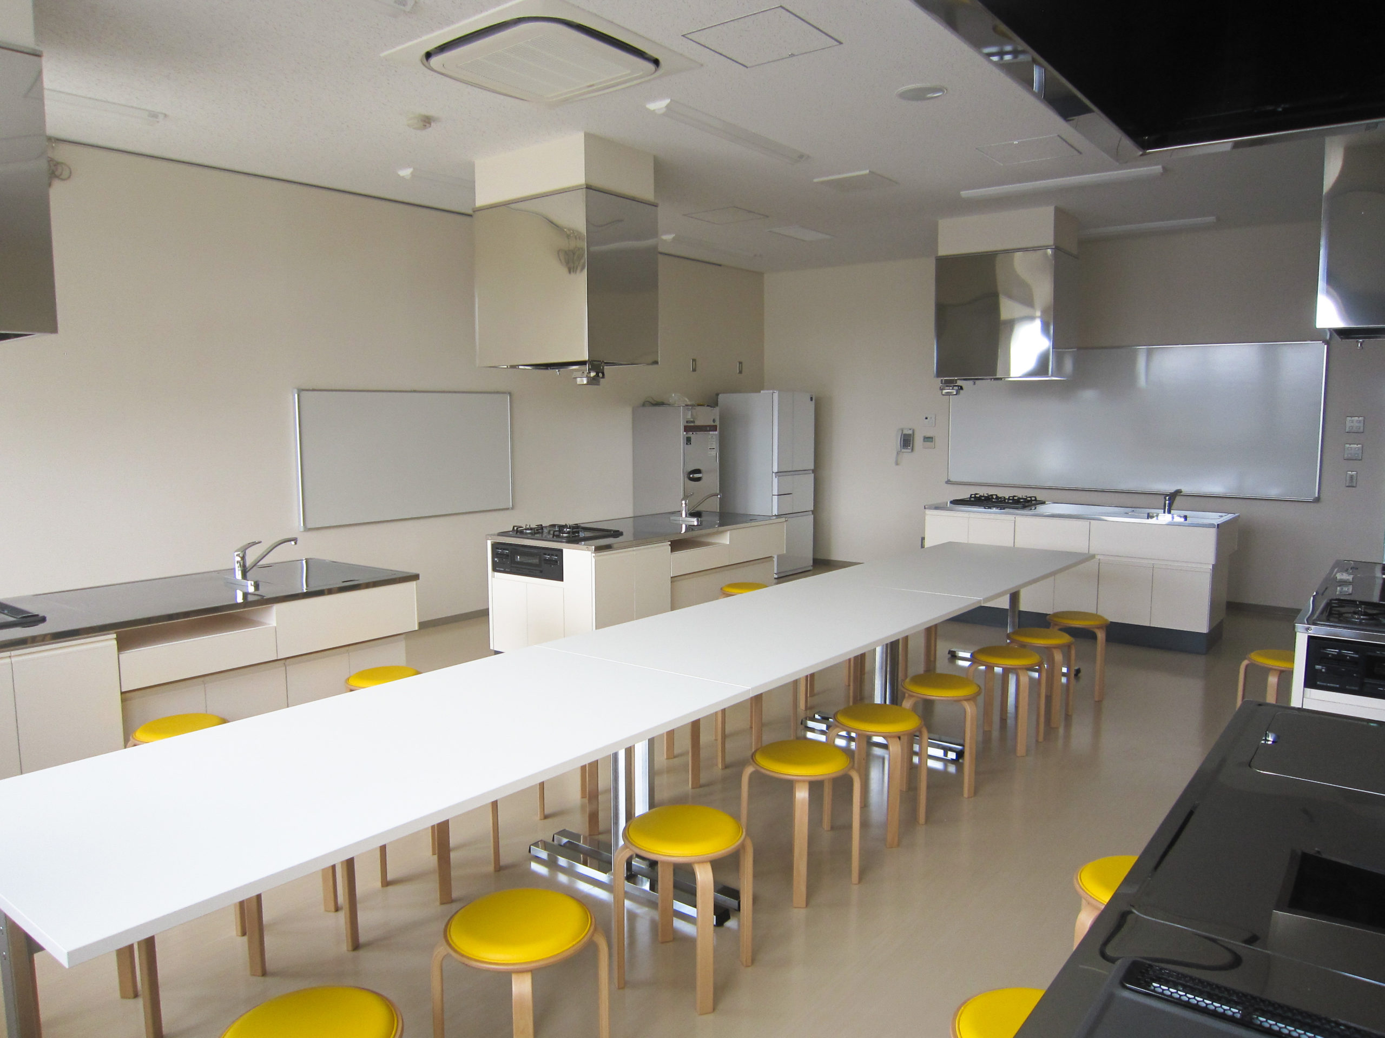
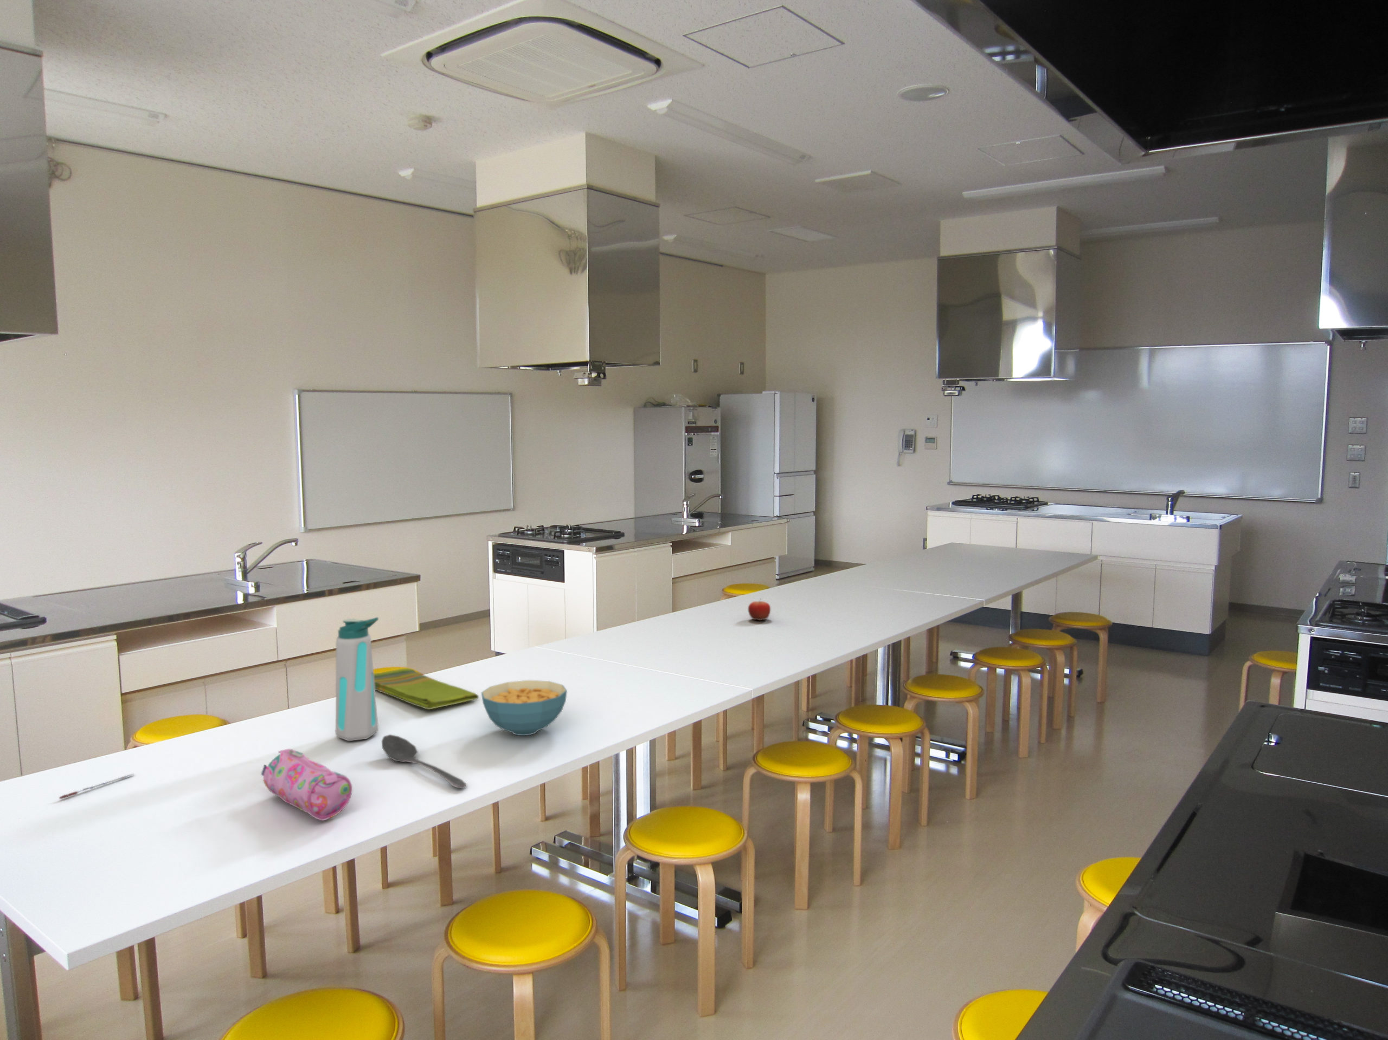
+ dish towel [374,667,480,710]
+ pencil case [260,748,353,822]
+ cereal bowl [481,679,567,736]
+ stirrer [381,734,467,789]
+ fruit [748,598,771,622]
+ water bottle [336,616,379,742]
+ pen [59,773,134,800]
